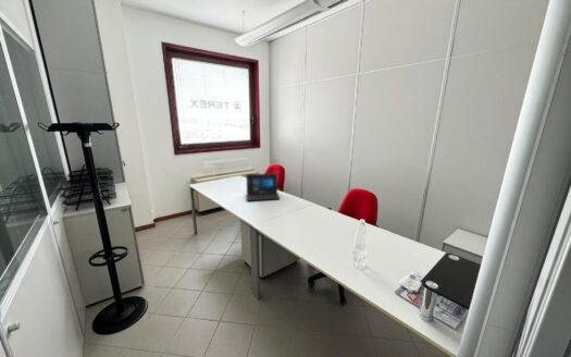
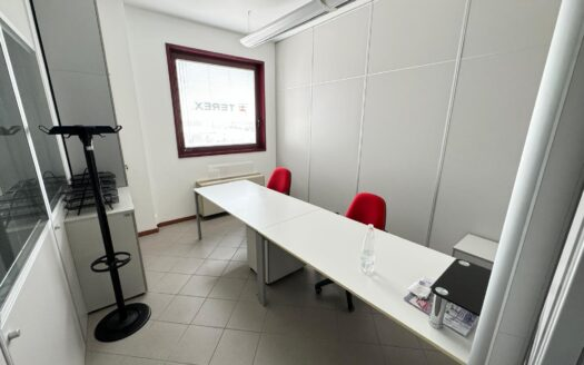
- laptop [246,173,281,201]
